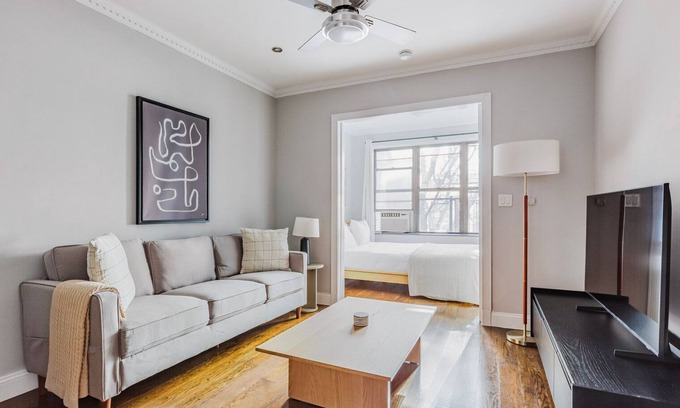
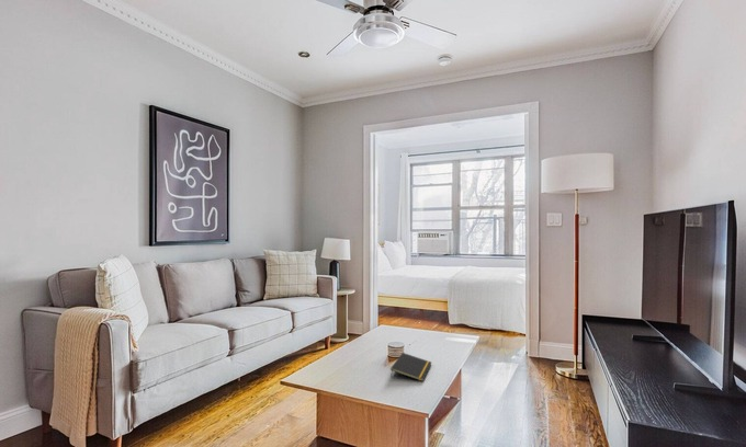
+ notepad [389,352,432,382]
